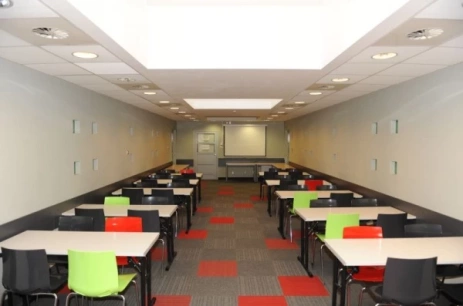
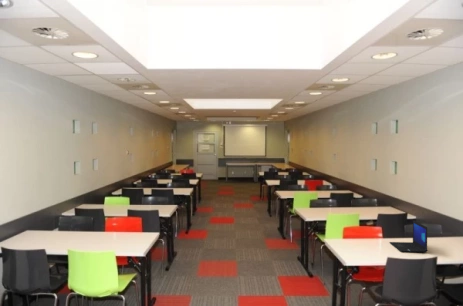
+ laptop [388,219,428,254]
